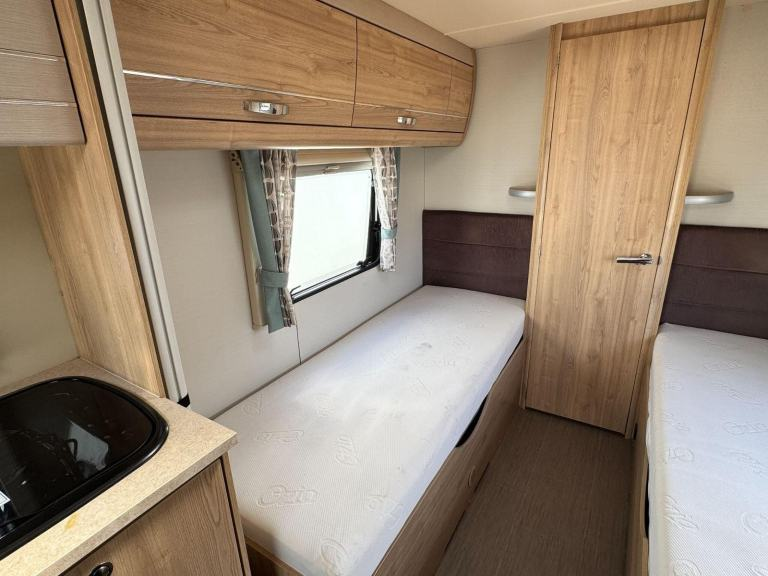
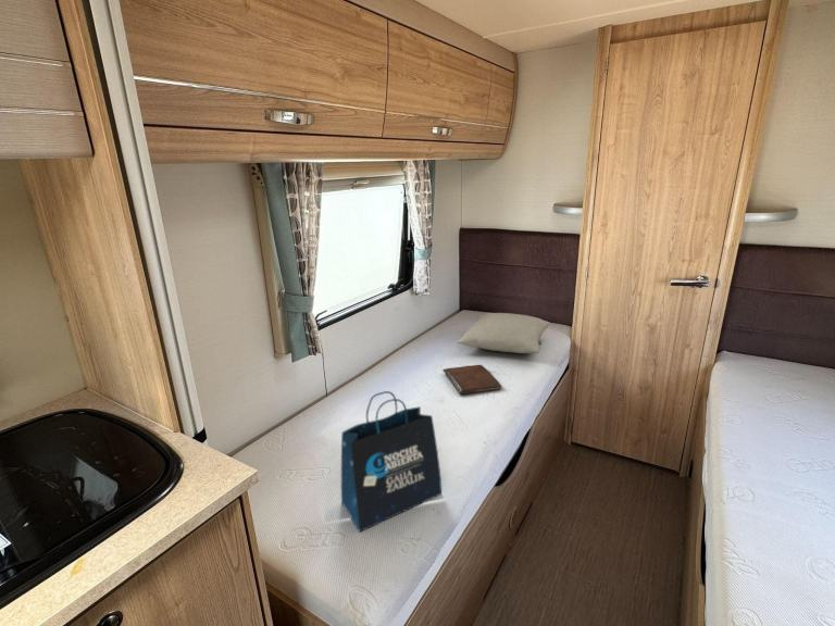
+ pillow [456,312,551,354]
+ tote bag [340,390,443,533]
+ book [441,364,502,396]
